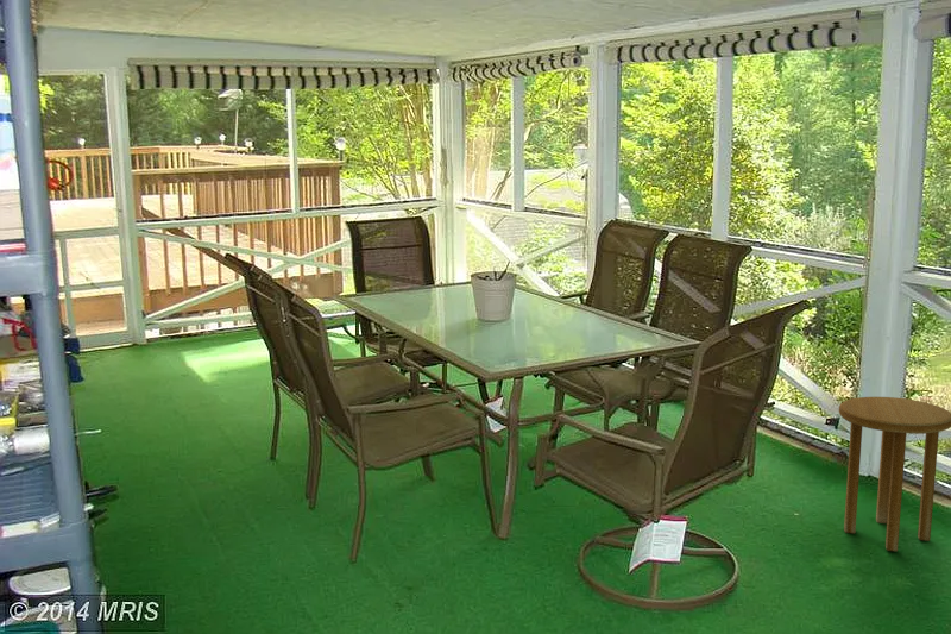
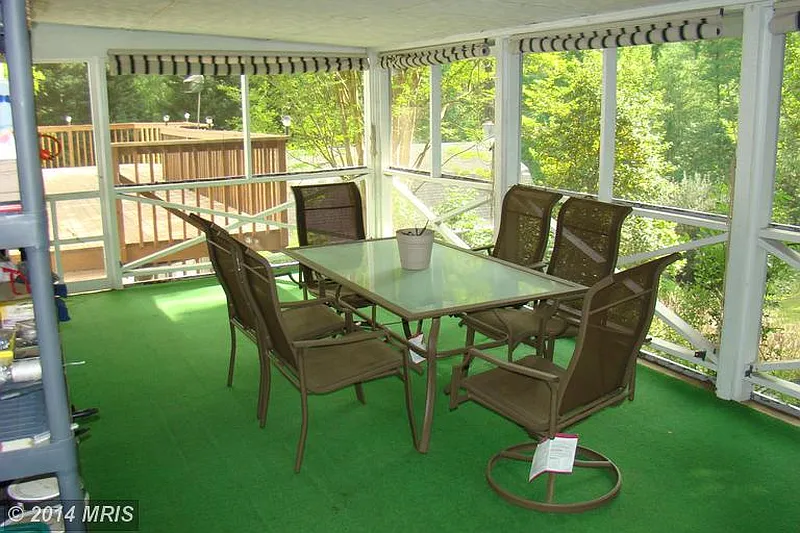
- side table [838,396,951,552]
